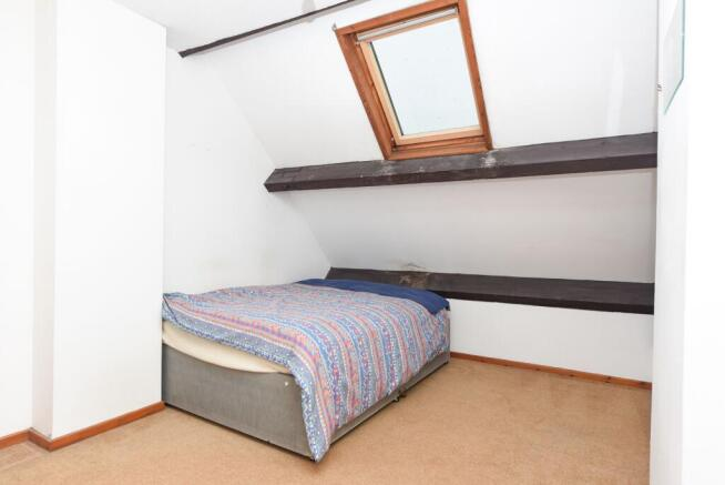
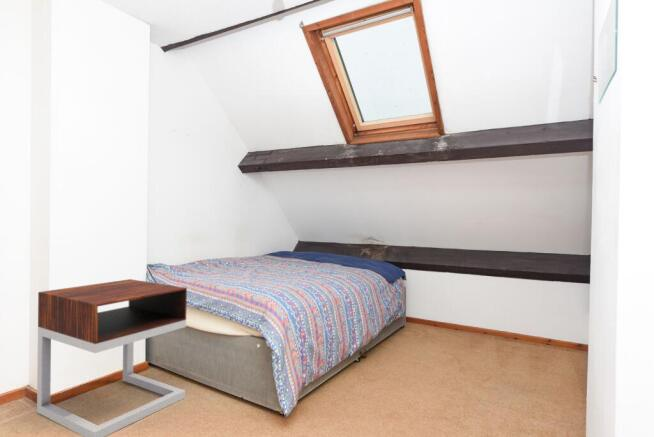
+ nightstand [36,278,188,437]
